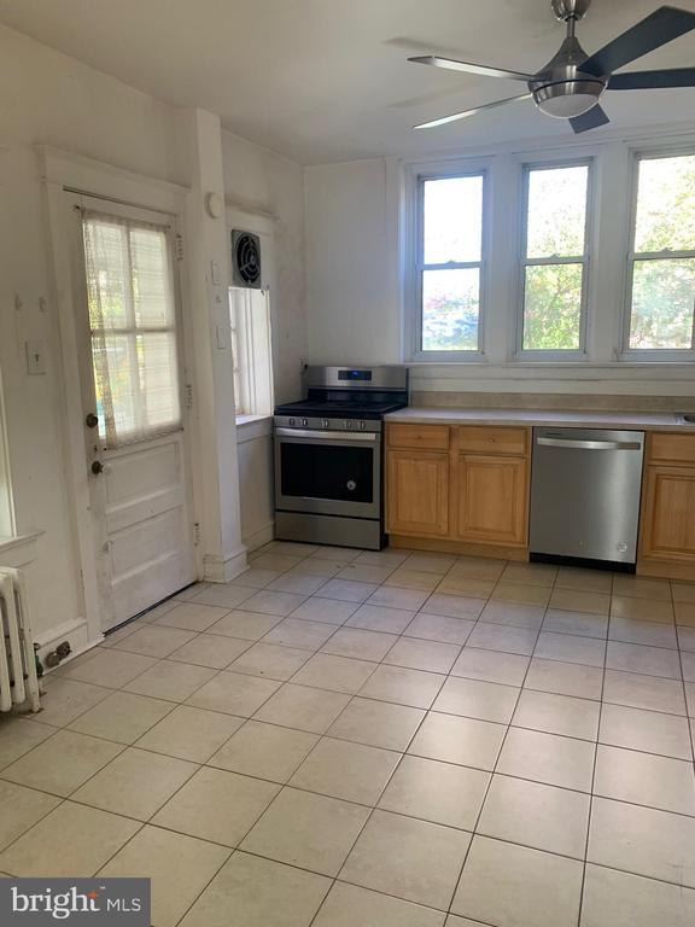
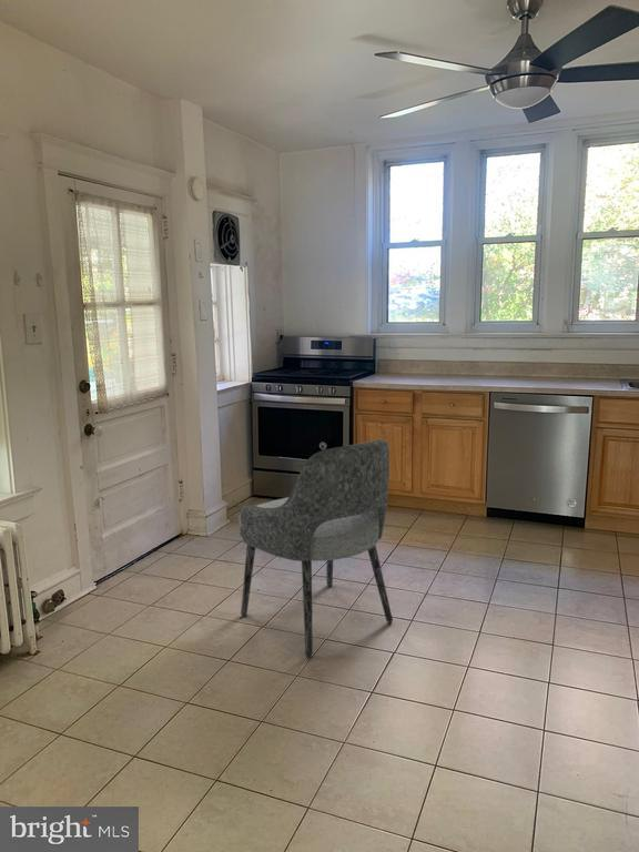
+ dining chair [237,438,394,659]
